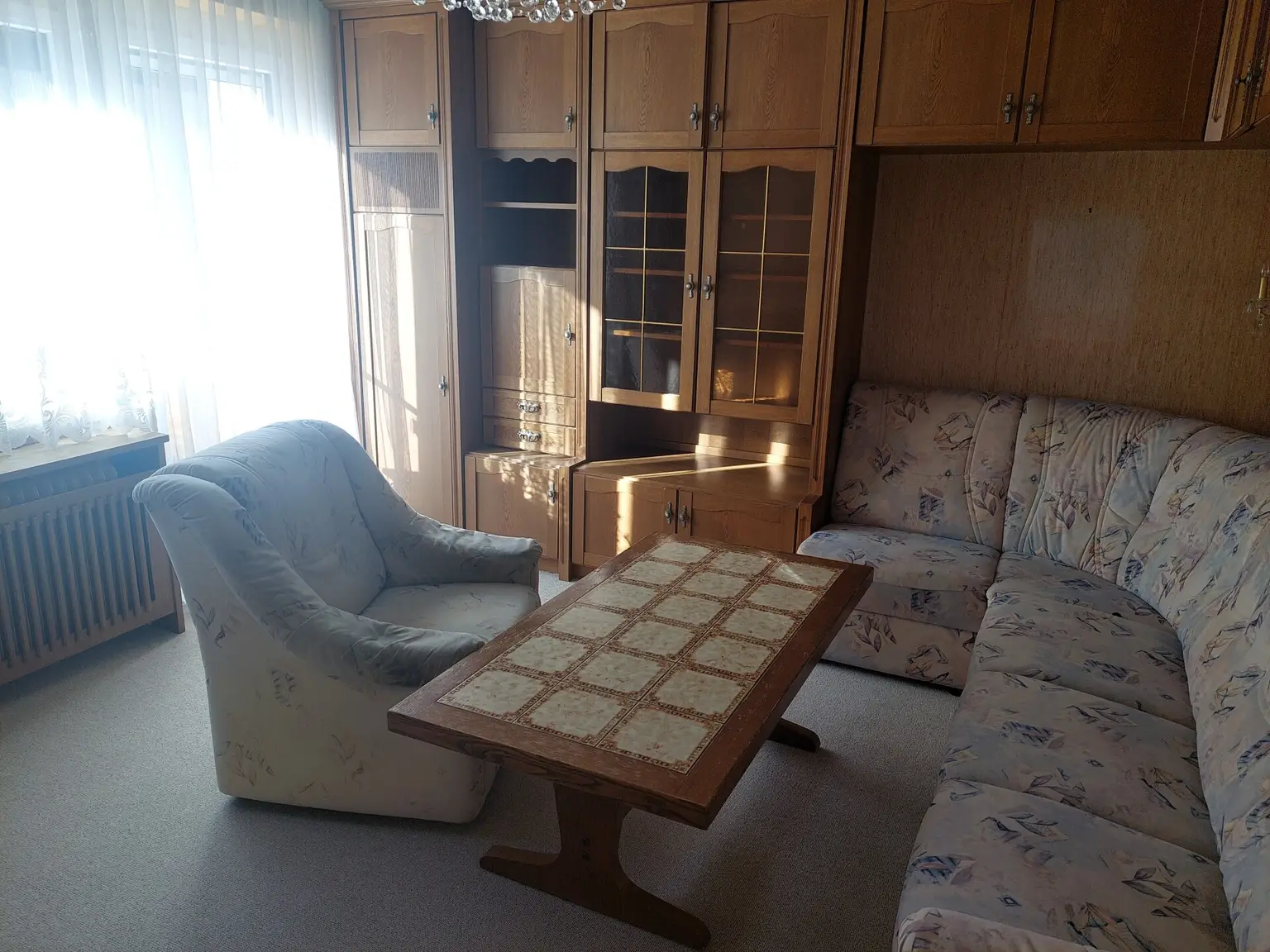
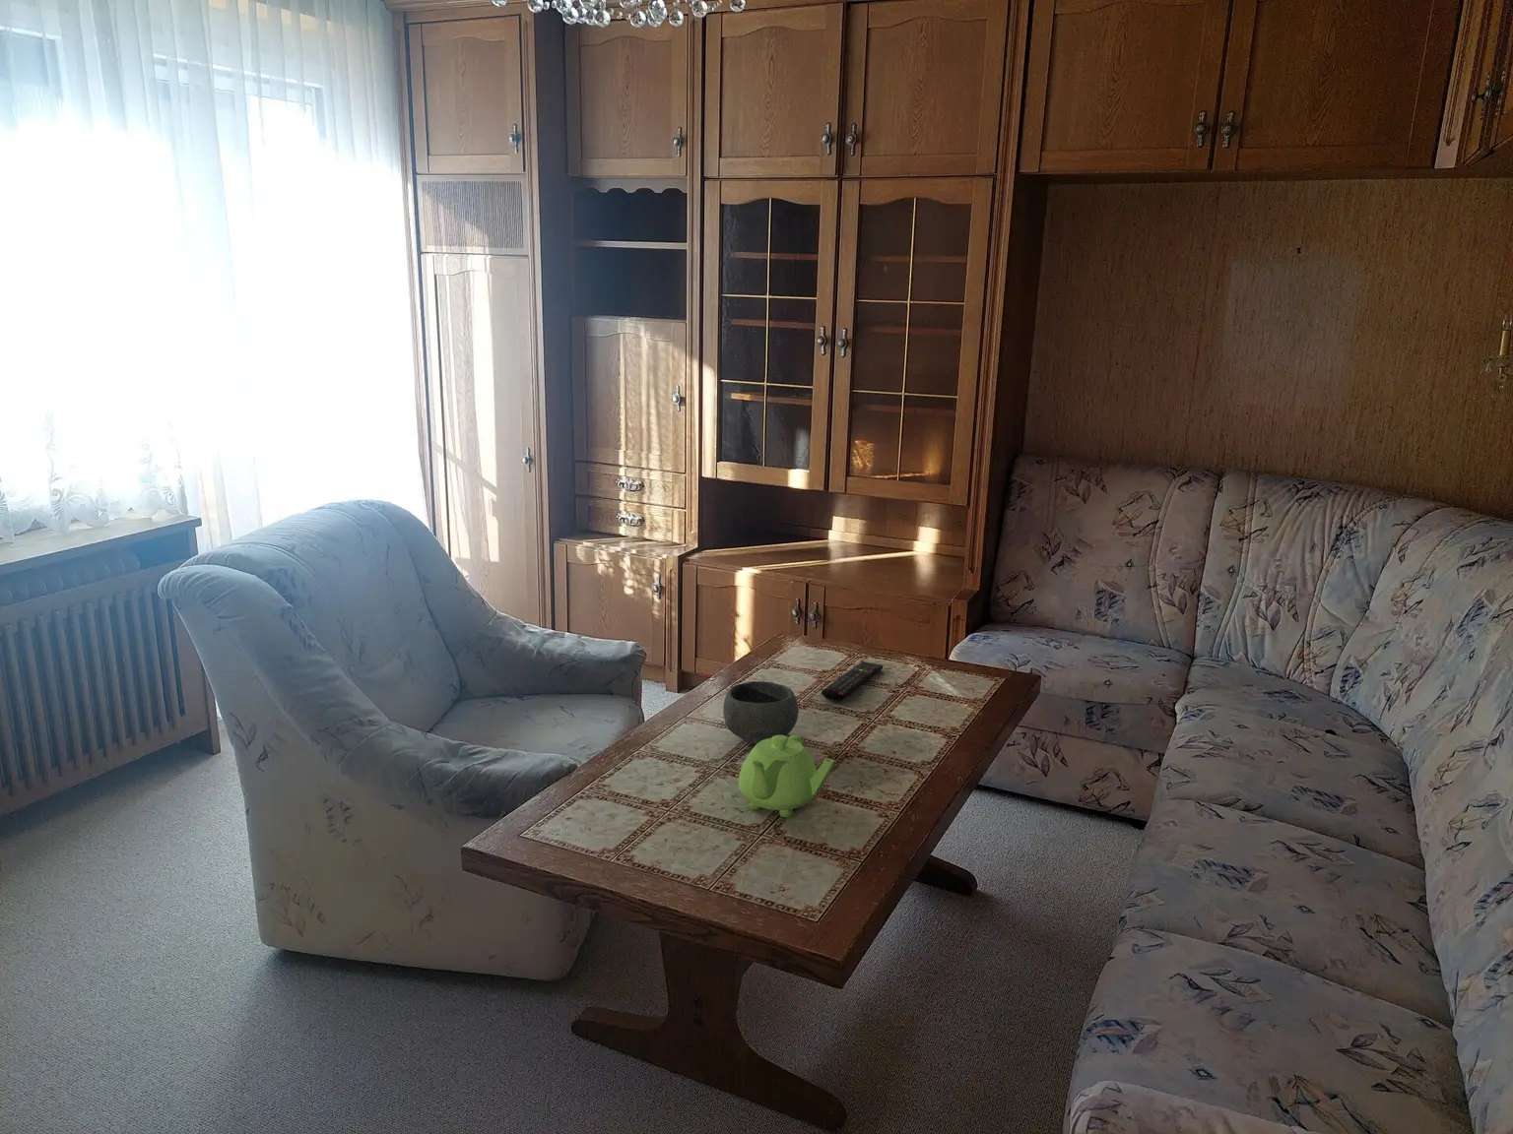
+ remote control [821,661,884,702]
+ bowl [722,680,799,746]
+ teapot [737,734,835,818]
